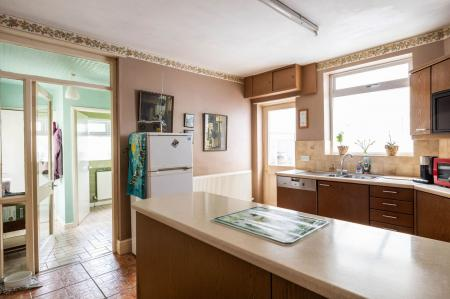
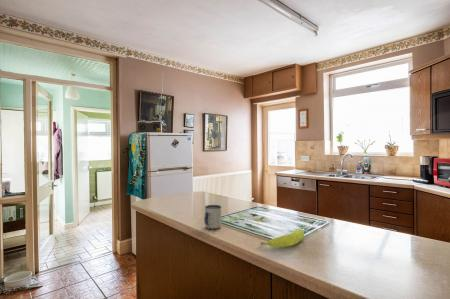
+ mug [203,204,223,231]
+ fruit [260,228,305,249]
